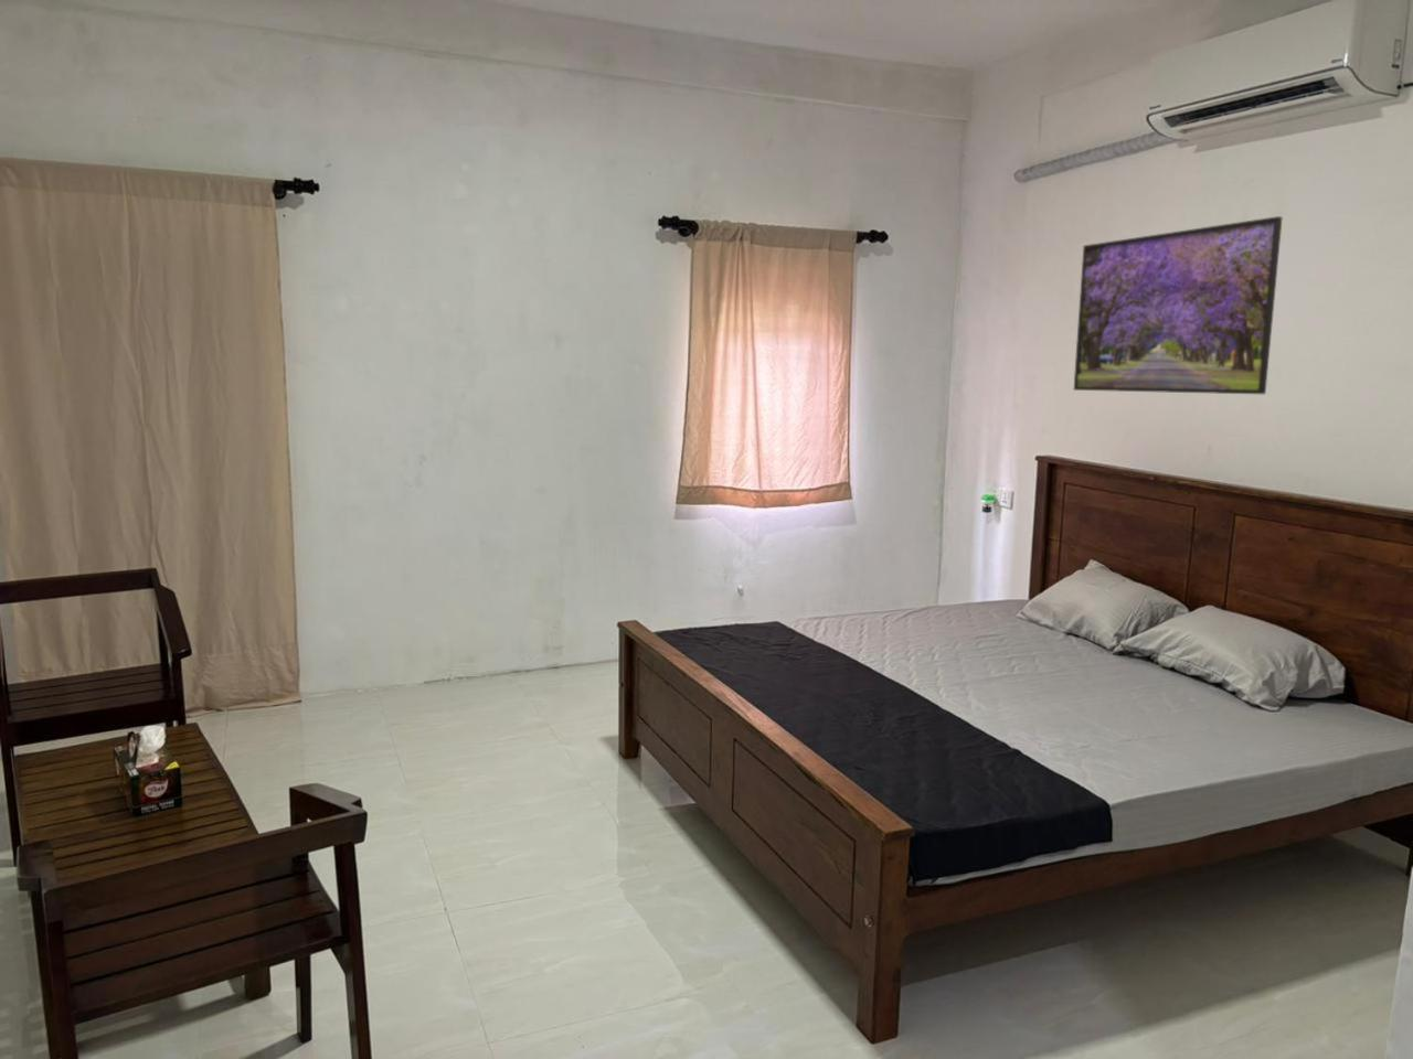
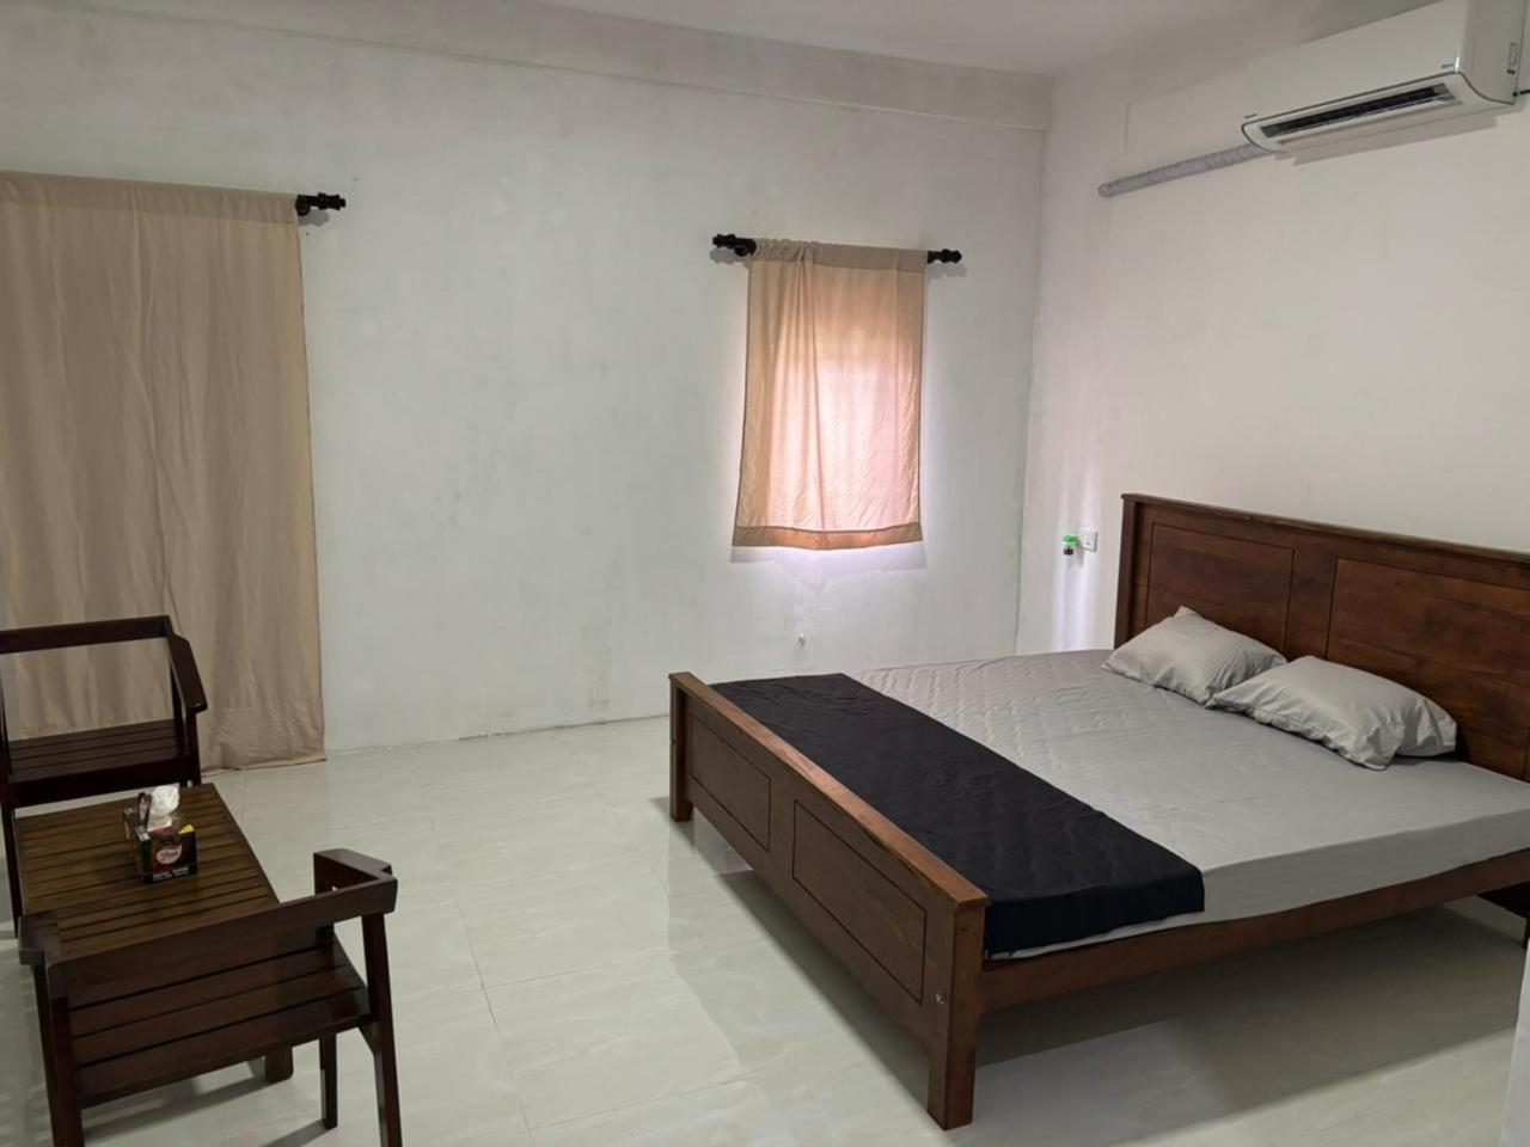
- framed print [1073,215,1284,395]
